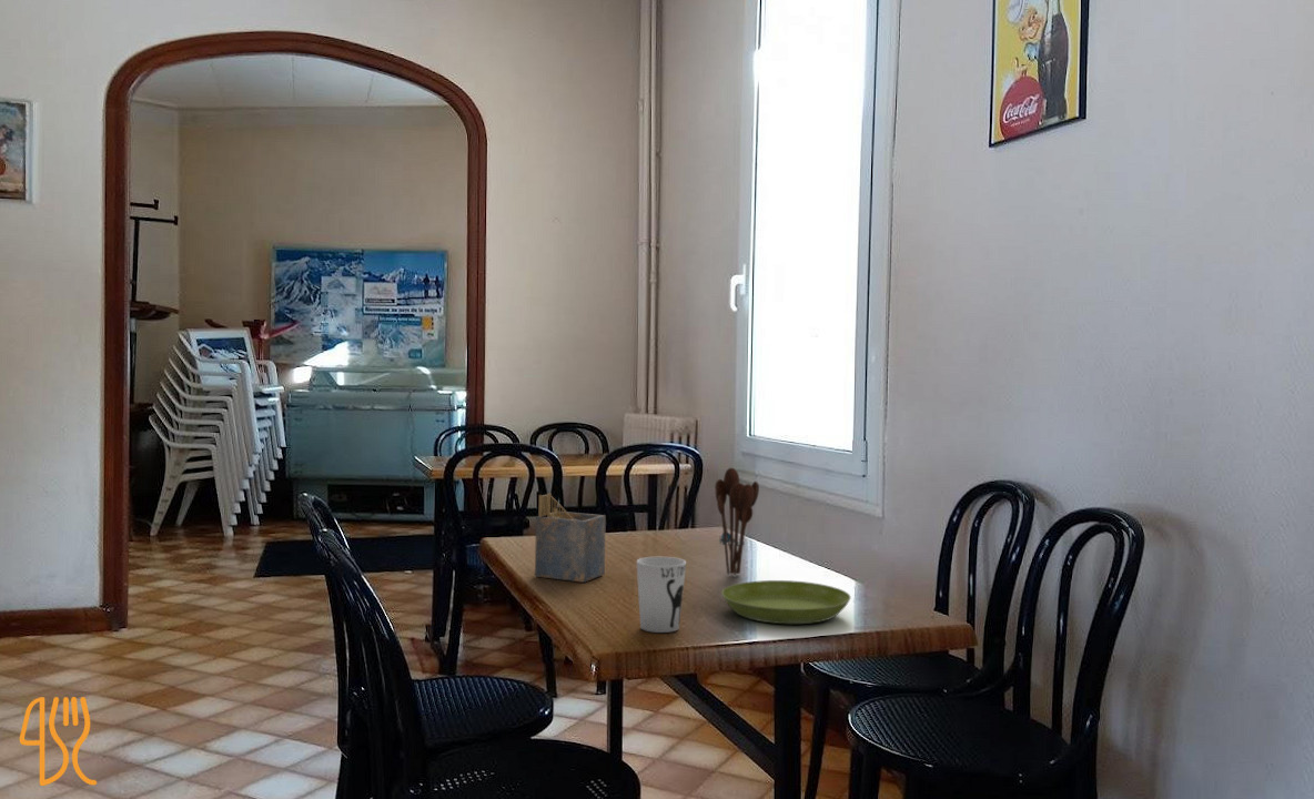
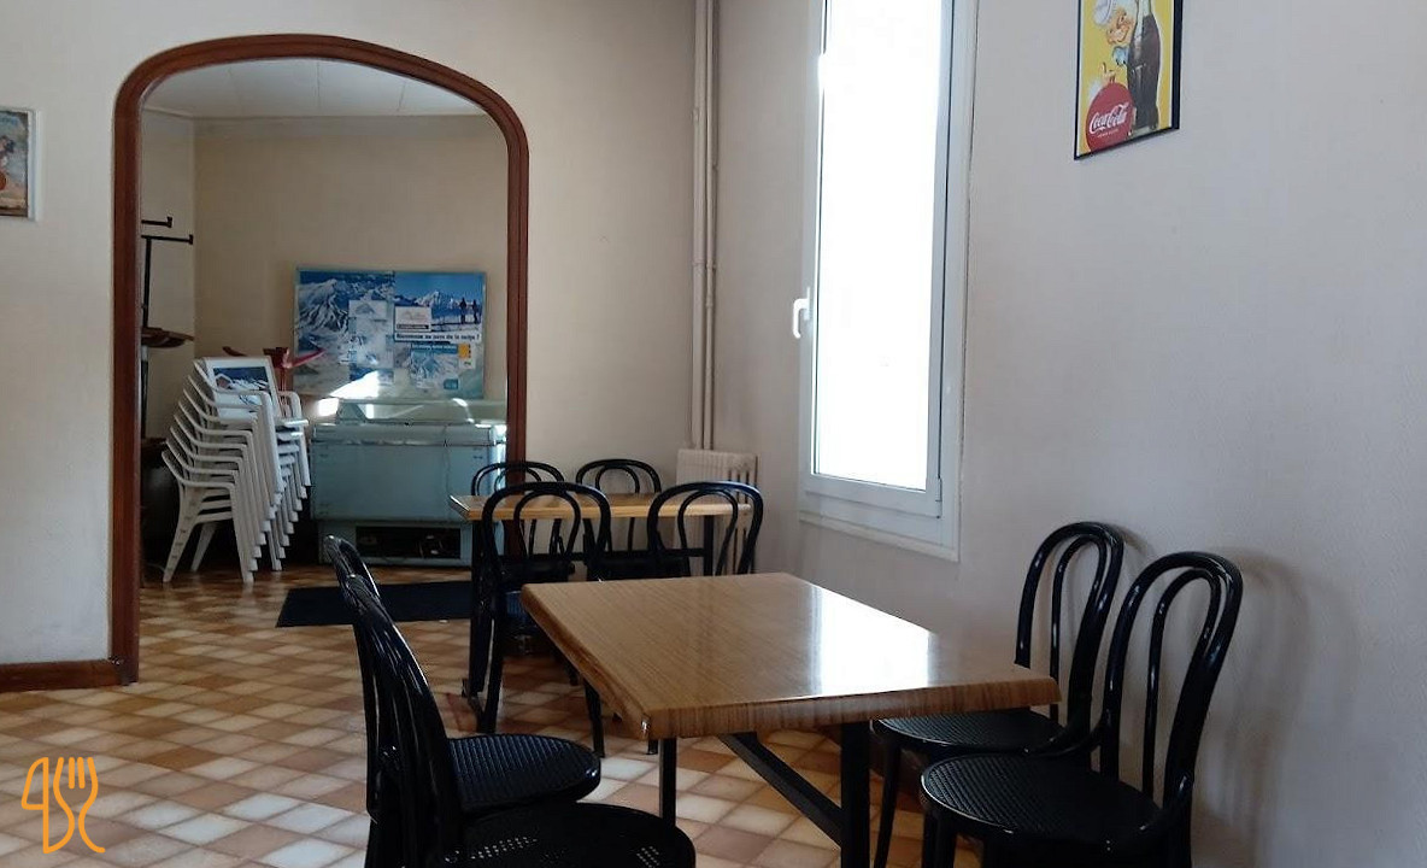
- napkin holder [534,492,607,584]
- cup [636,556,687,634]
- utensil holder [714,467,760,577]
- saucer [720,579,852,625]
